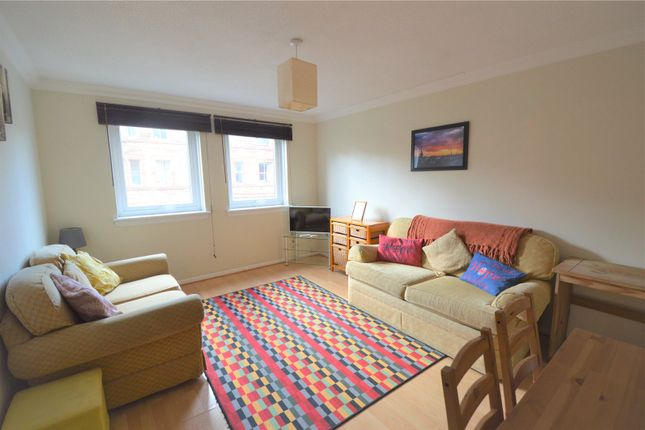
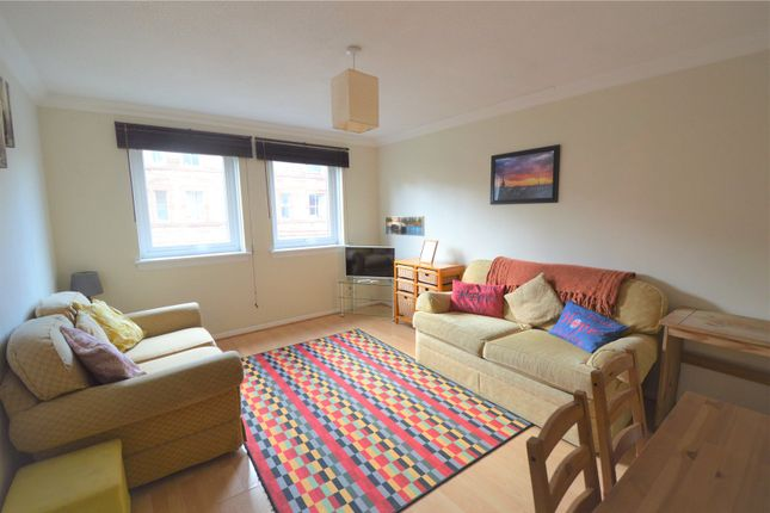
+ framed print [384,215,425,237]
